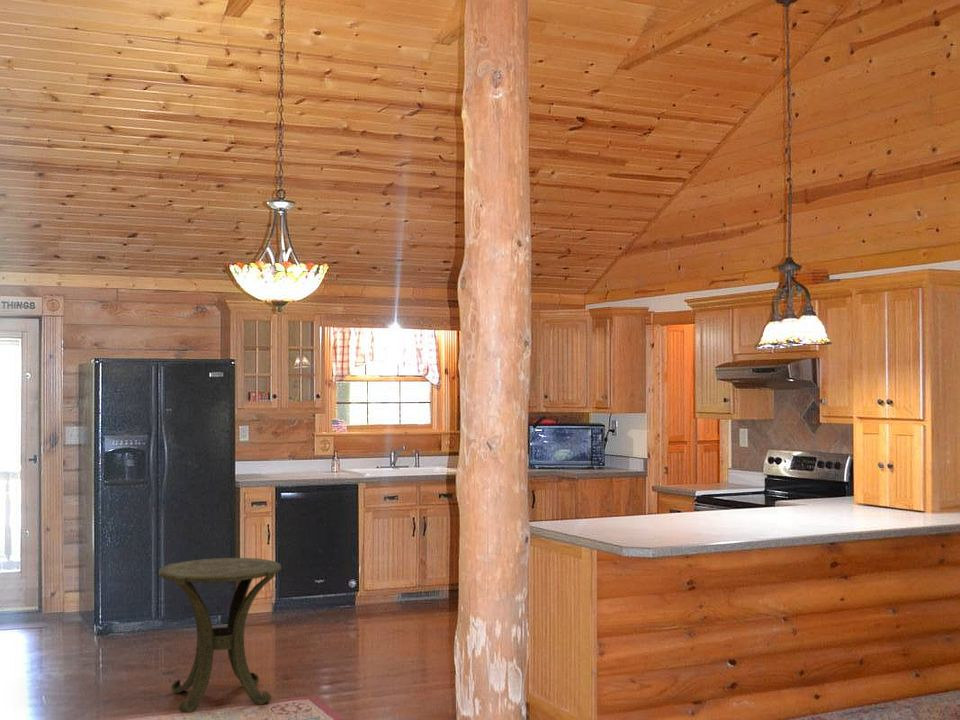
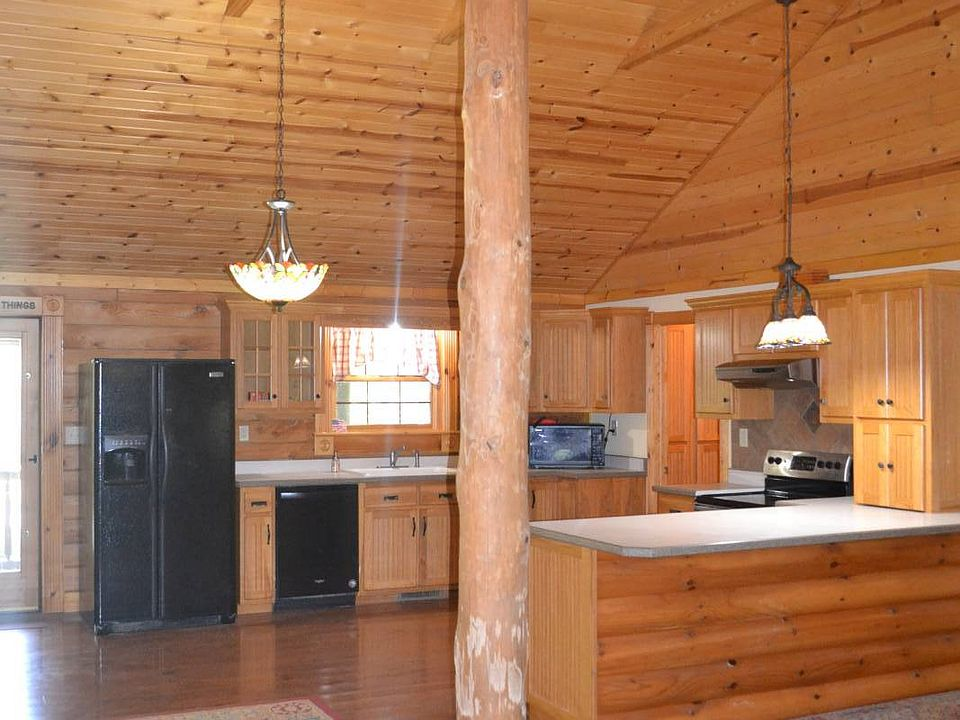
- side table [158,557,282,713]
